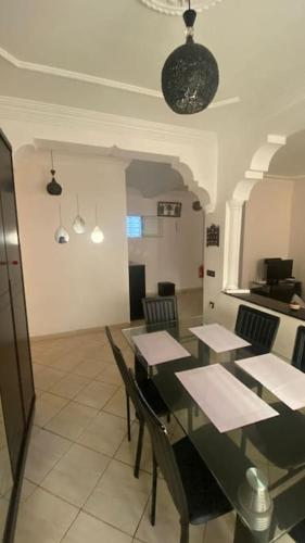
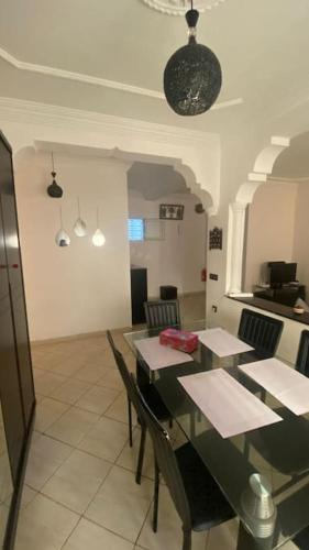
+ tissue box [158,328,199,354]
